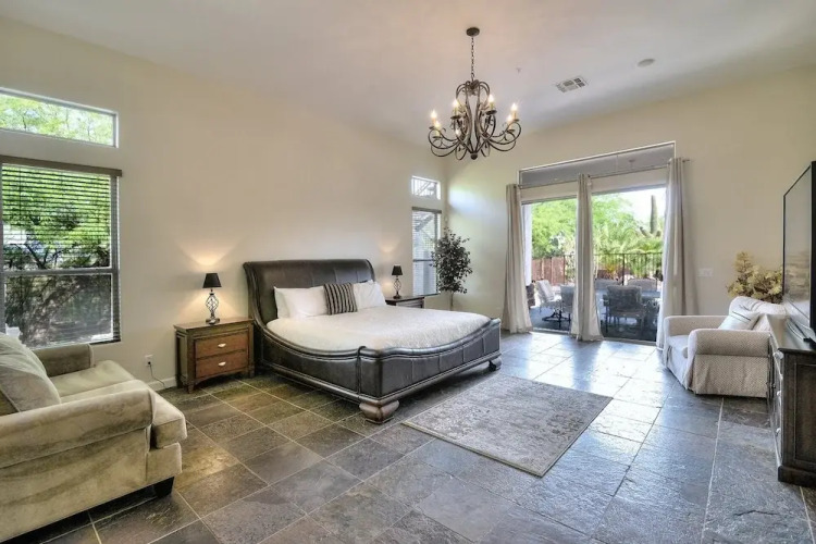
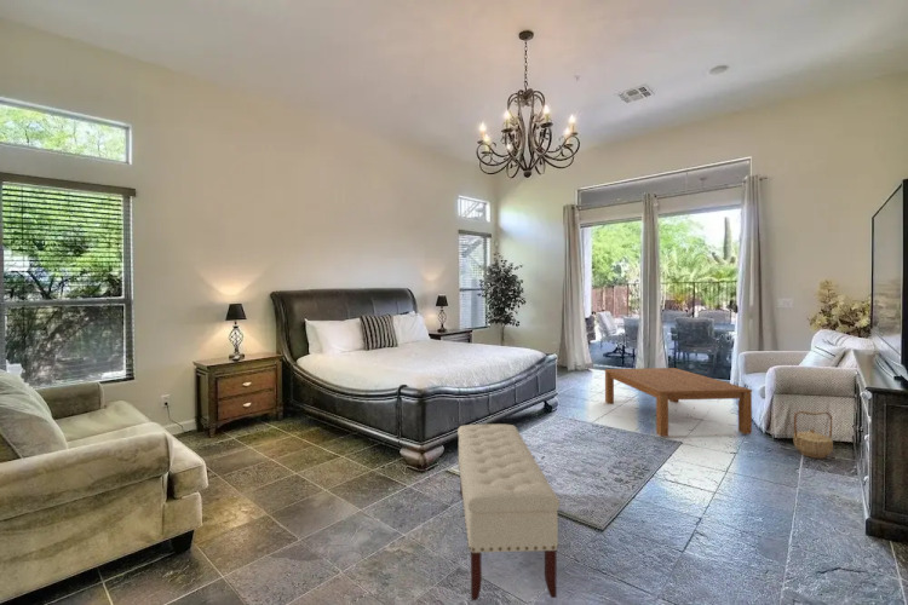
+ basket [792,410,834,460]
+ coffee table [604,367,753,437]
+ bench [456,424,561,601]
